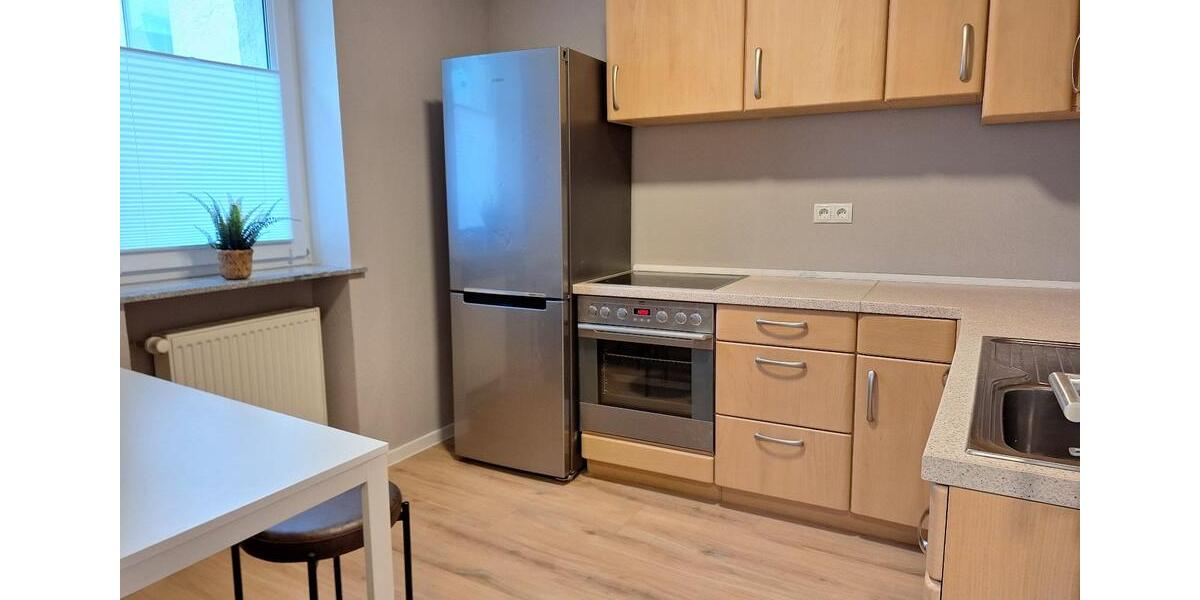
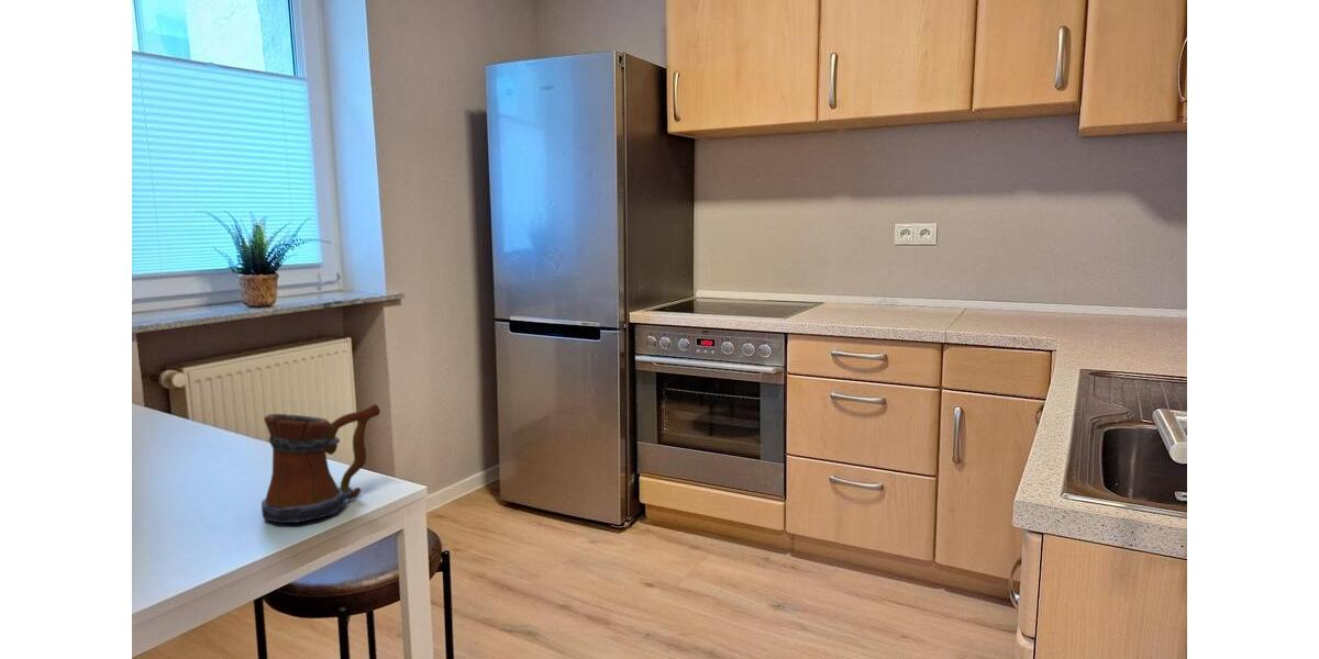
+ mug [261,403,381,524]
